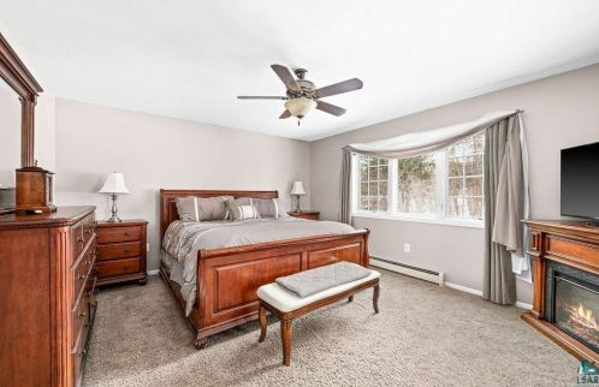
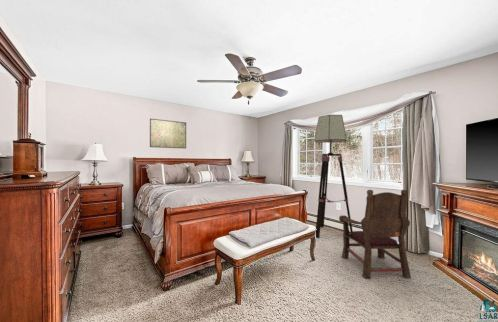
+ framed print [149,118,187,150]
+ armchair [338,189,412,279]
+ floor lamp [313,114,354,239]
